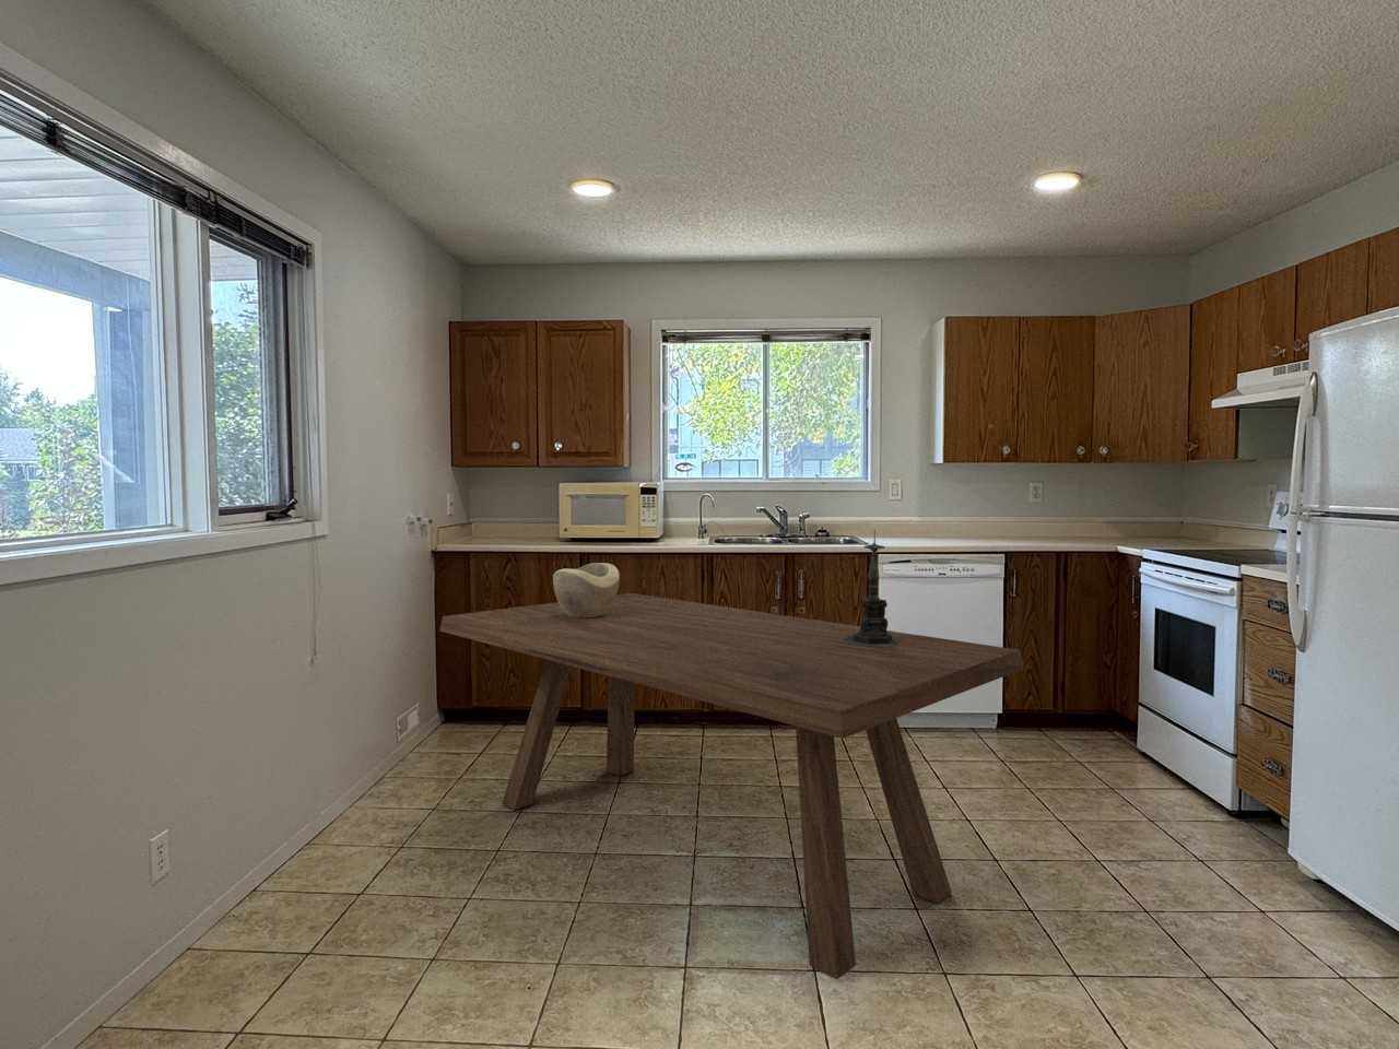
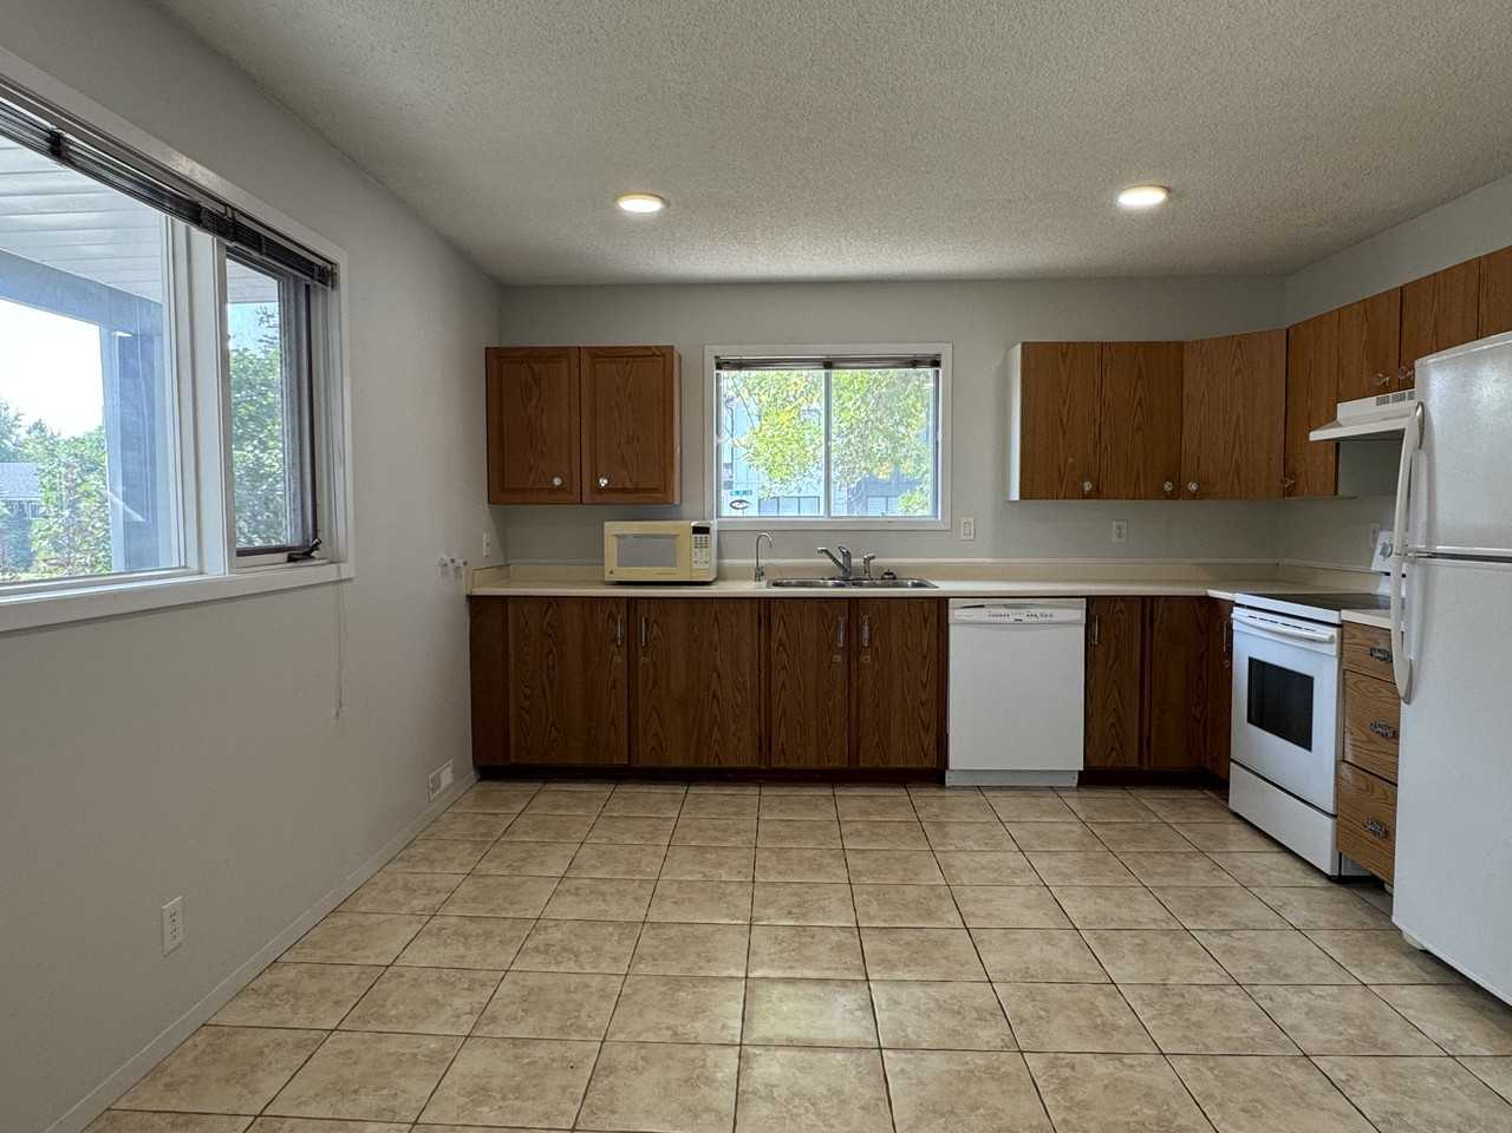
- decorative bowl [552,562,621,618]
- dining table [440,592,1026,981]
- candle holder [839,529,903,648]
